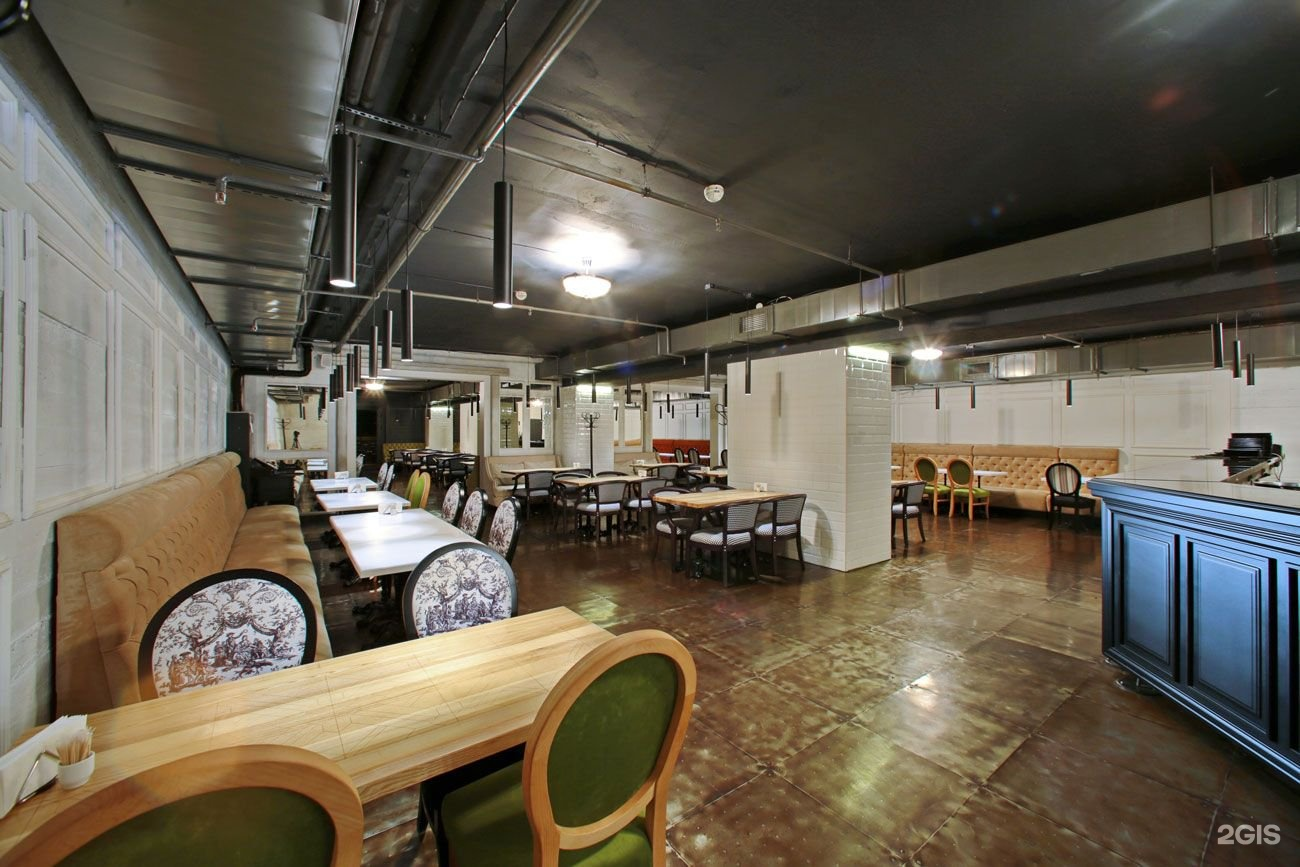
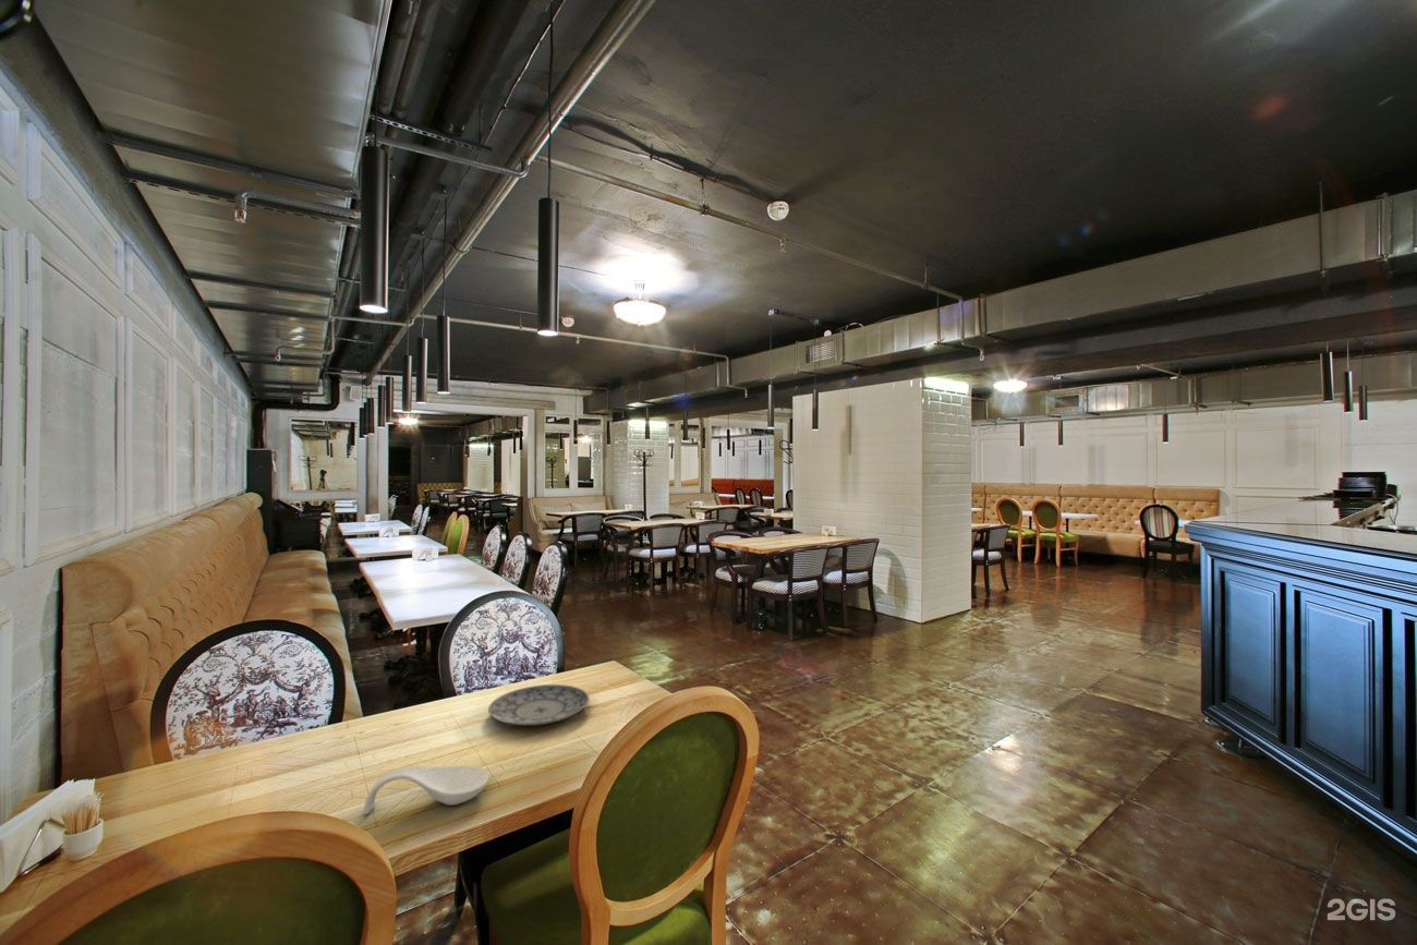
+ spoon rest [362,765,489,816]
+ plate [487,683,591,727]
